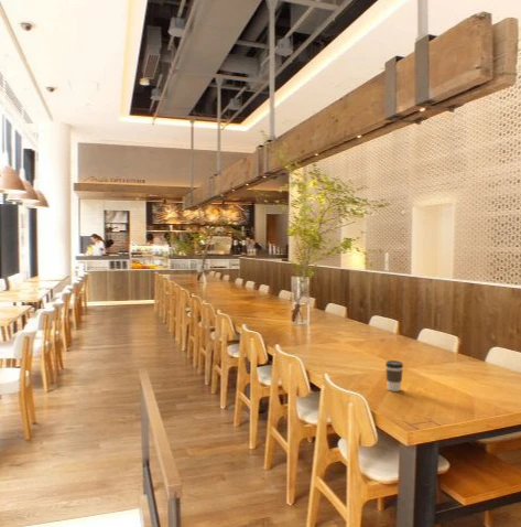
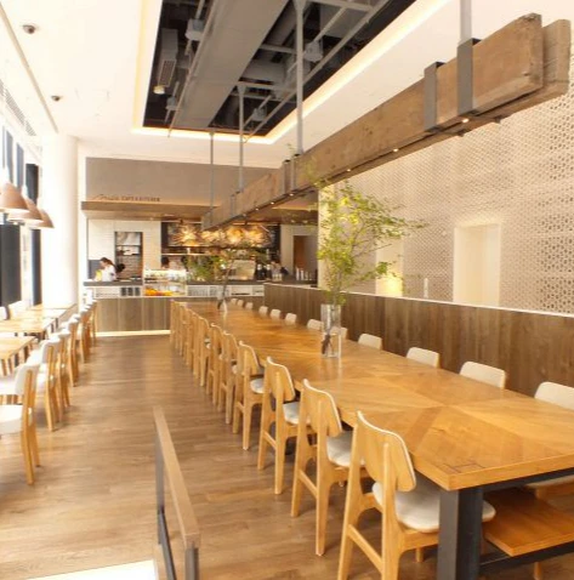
- coffee cup [384,359,404,392]
